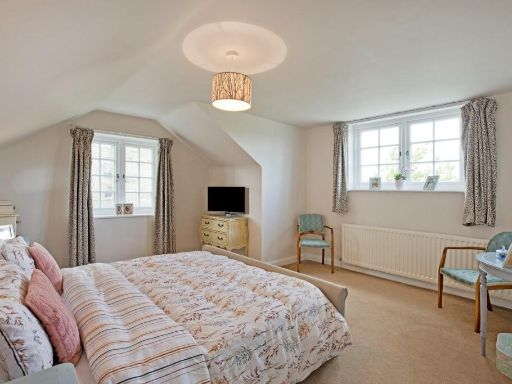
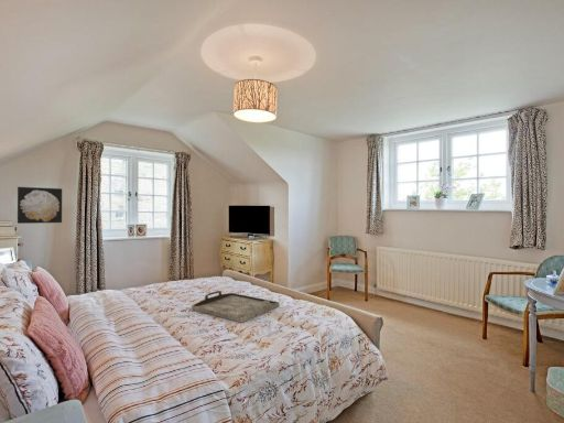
+ wall art [17,186,63,225]
+ serving tray [191,290,281,324]
